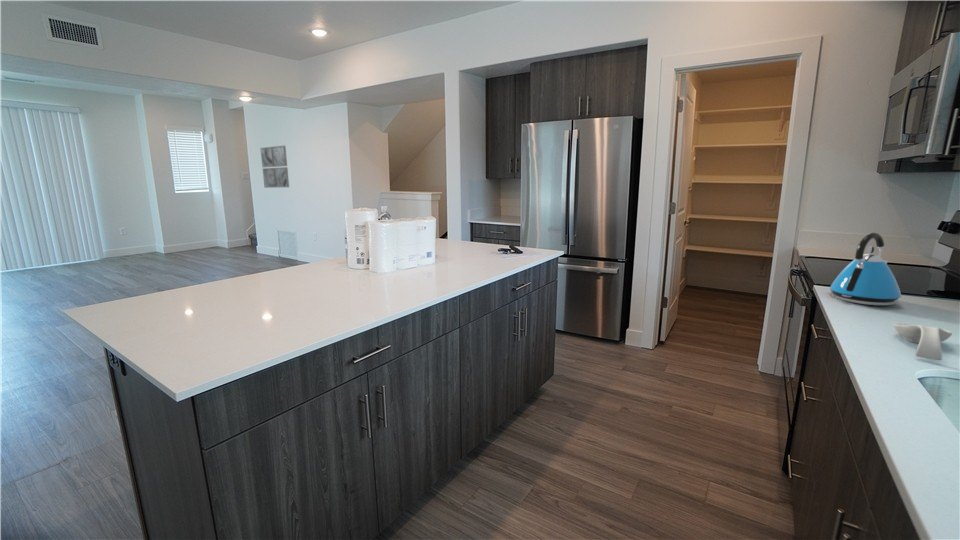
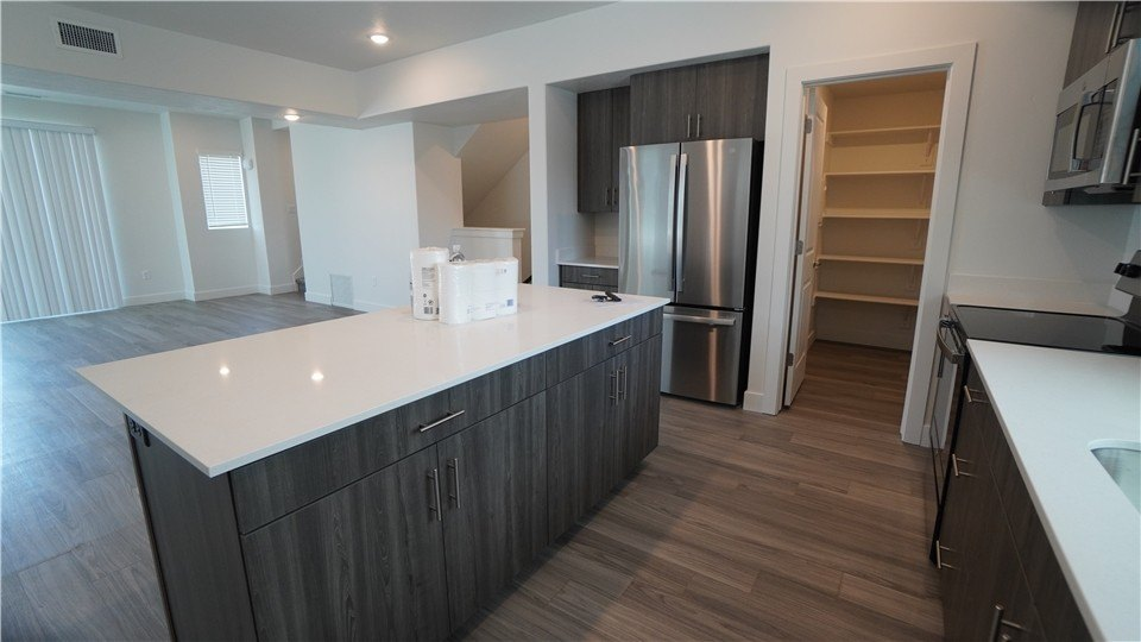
- spoon rest [892,322,953,361]
- wall art [259,145,290,189]
- kettle [829,232,902,307]
